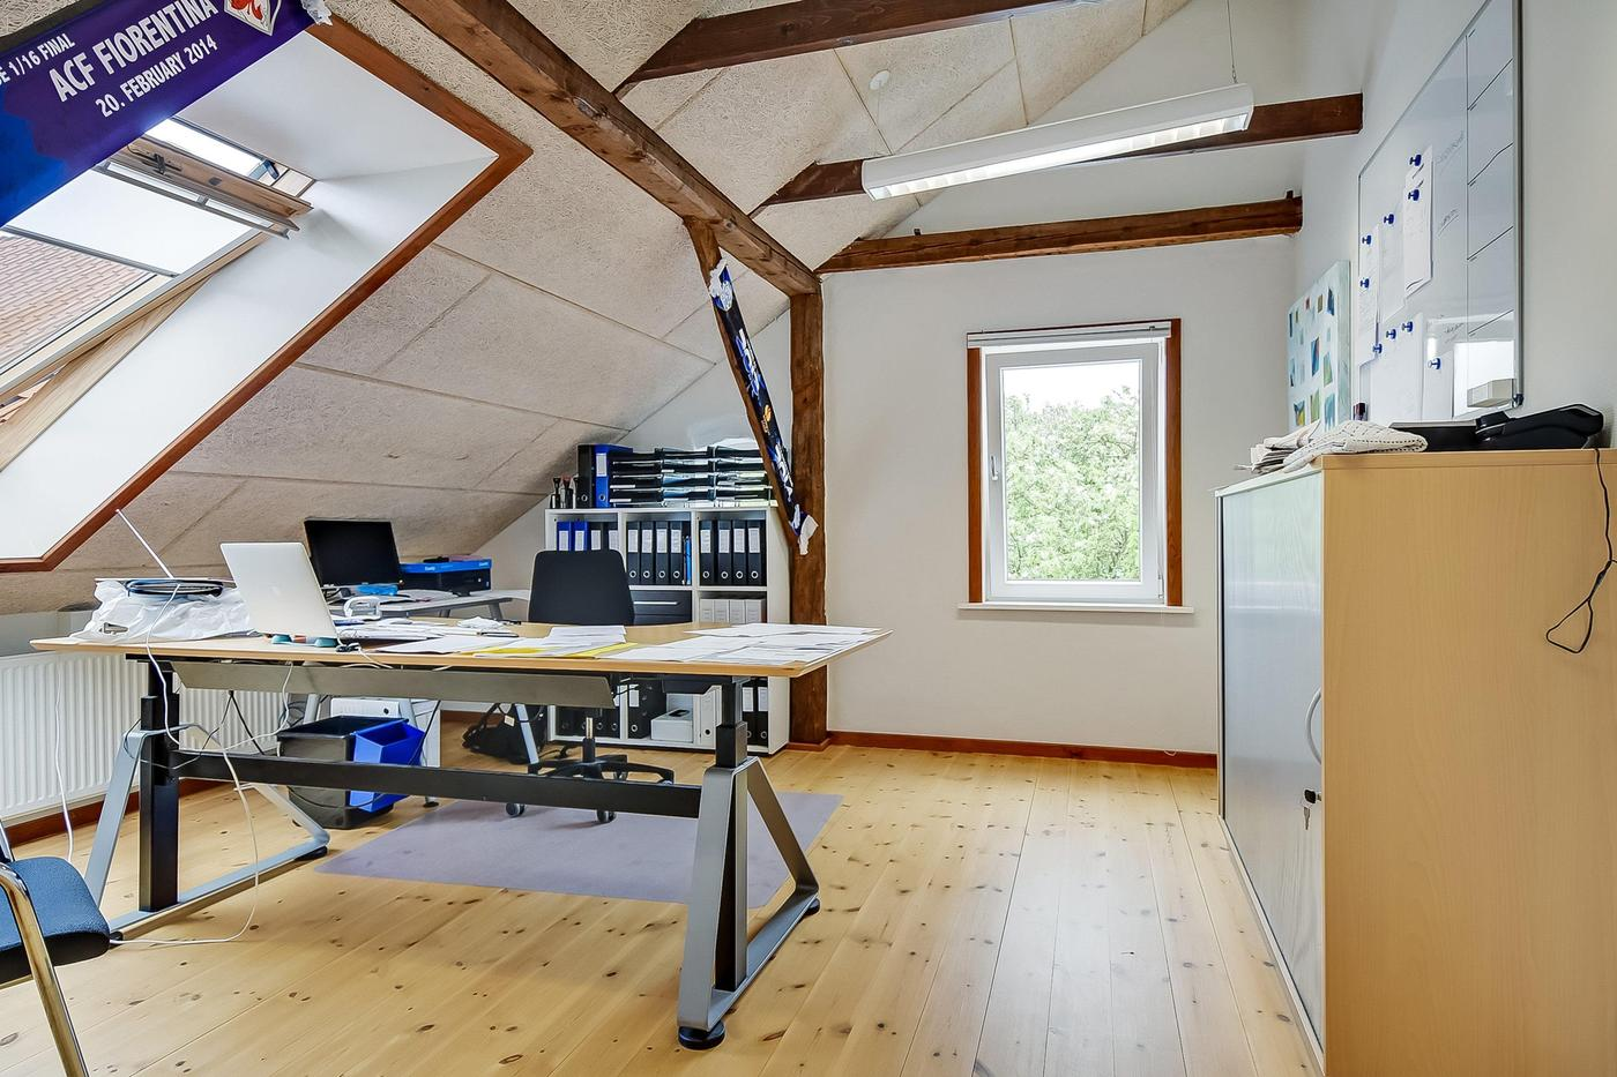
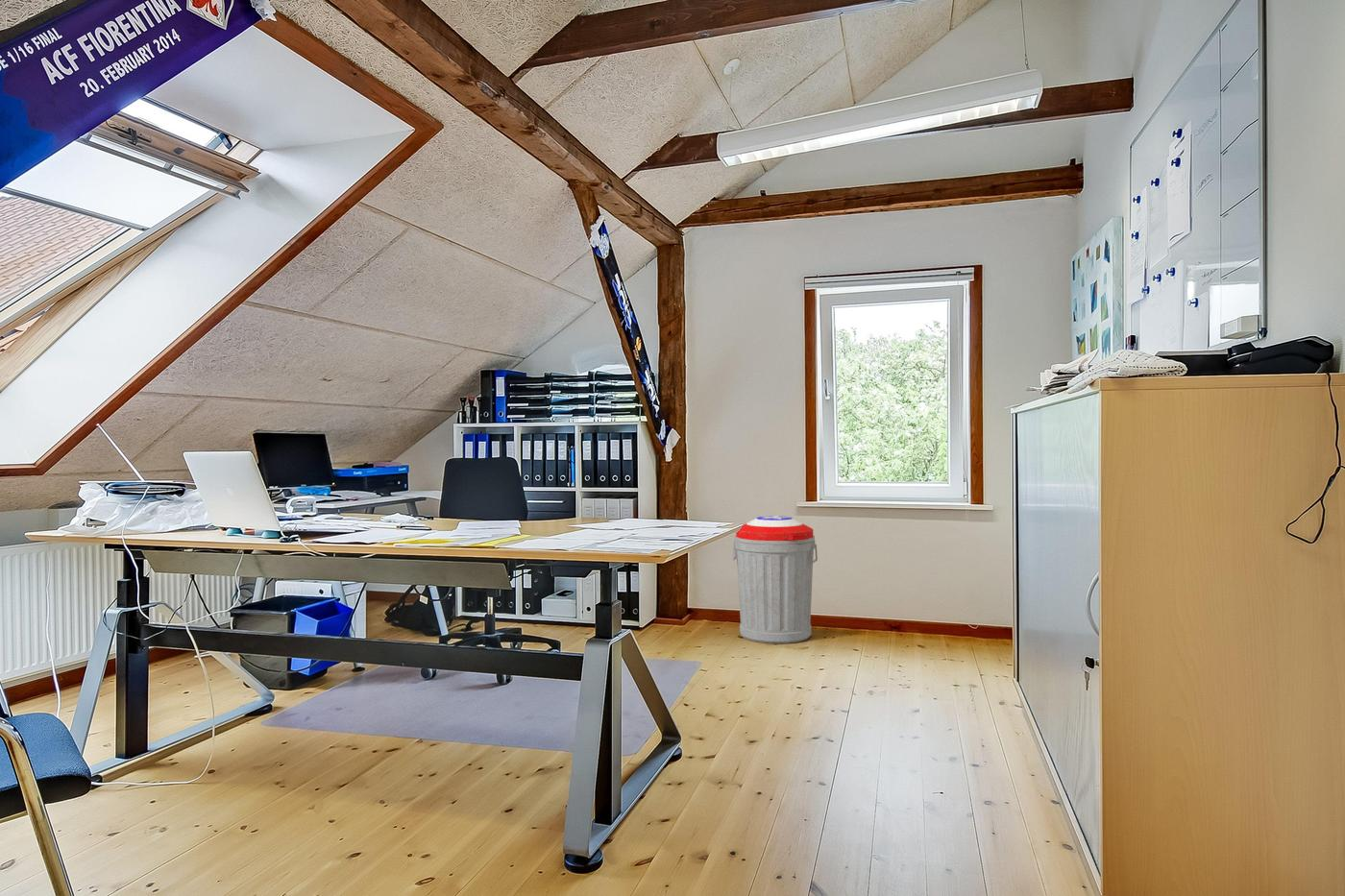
+ trash can [732,515,819,644]
